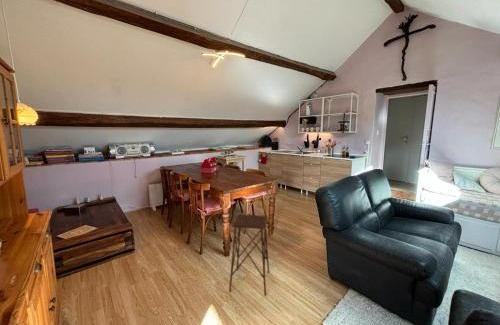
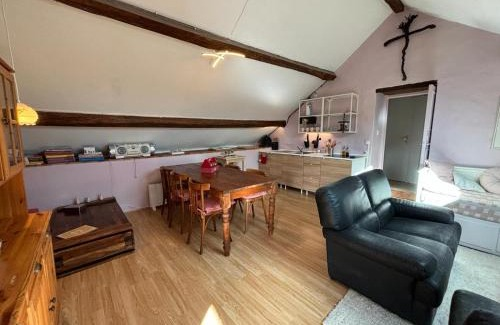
- side table [228,213,270,297]
